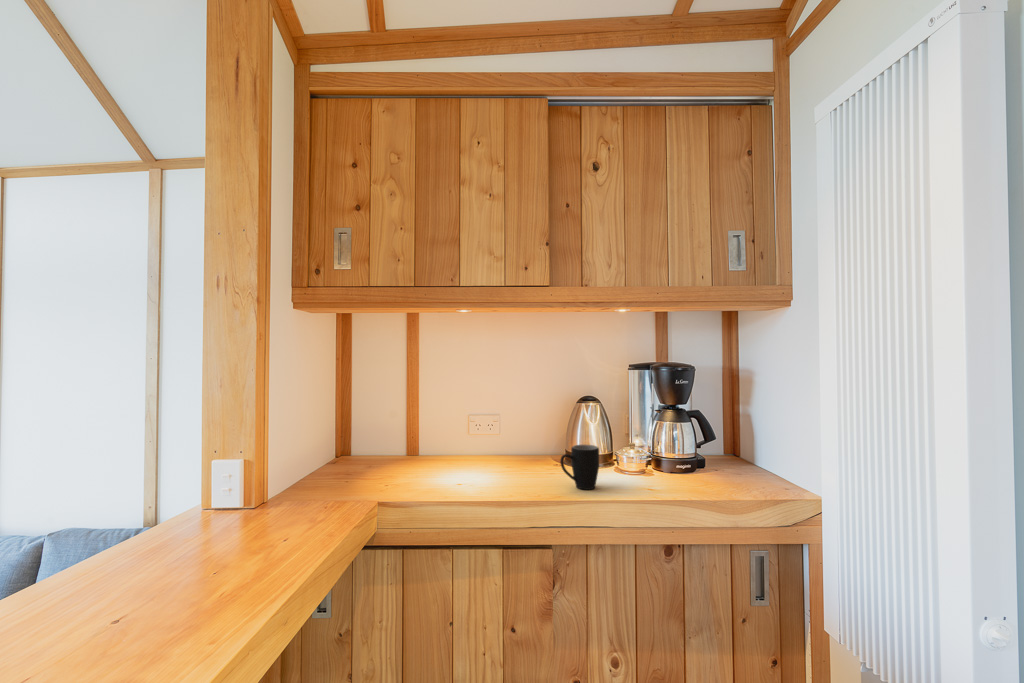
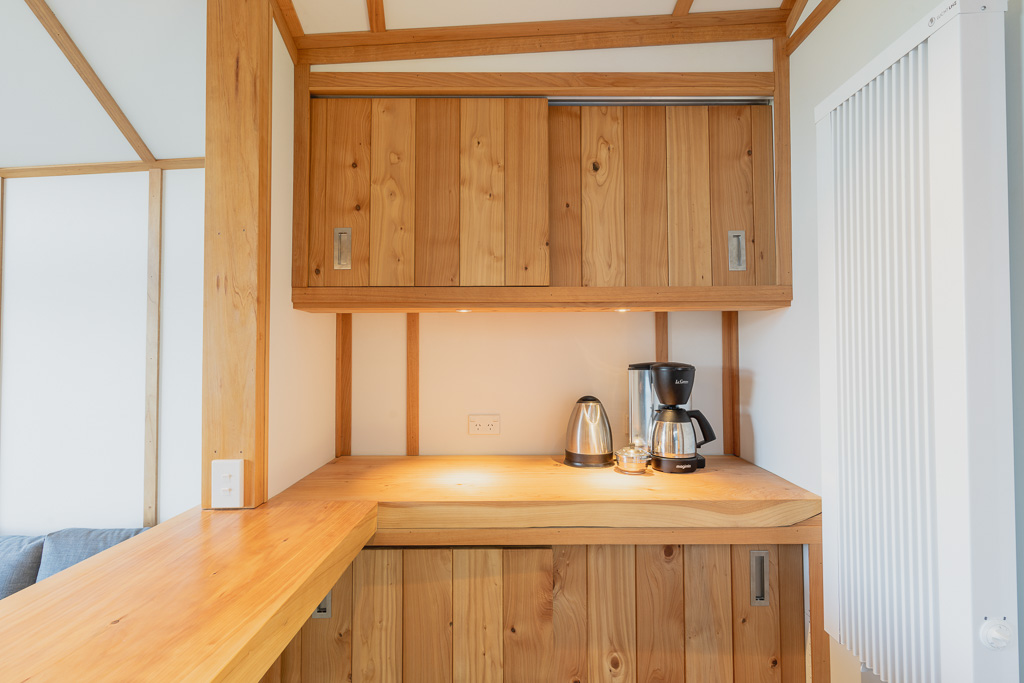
- mug [559,443,600,491]
